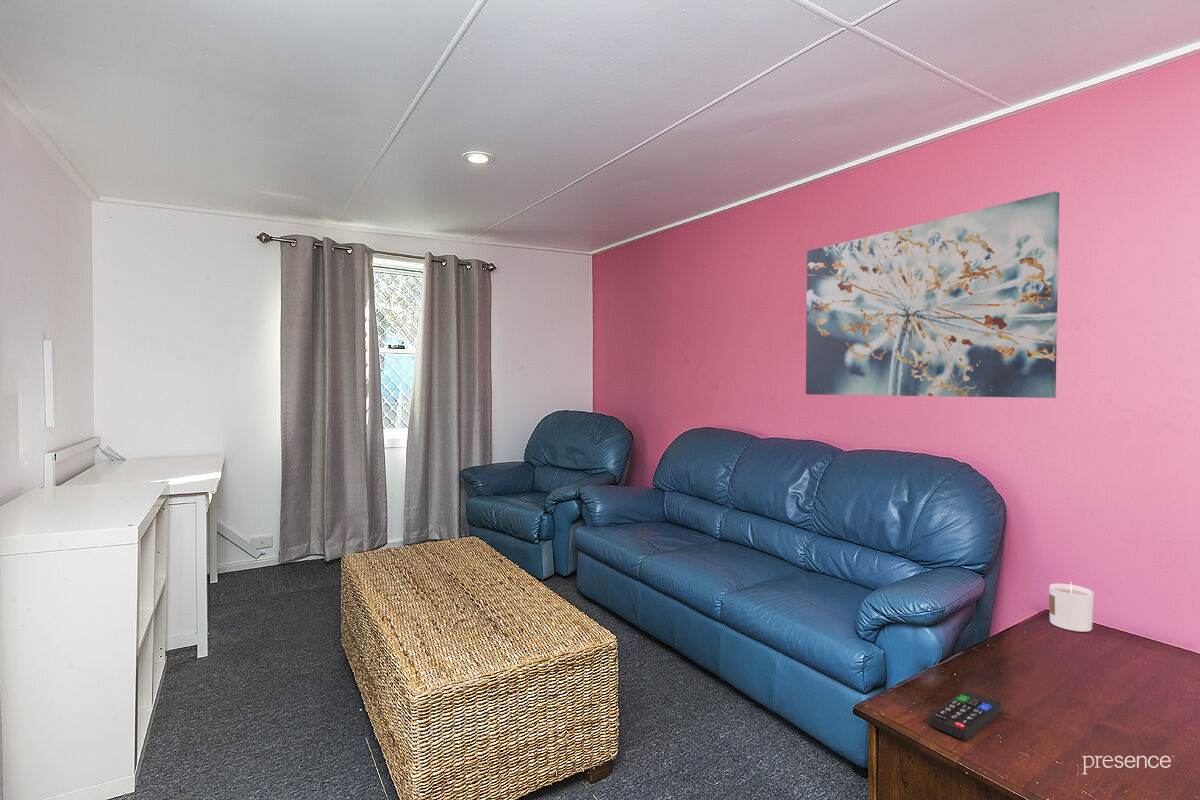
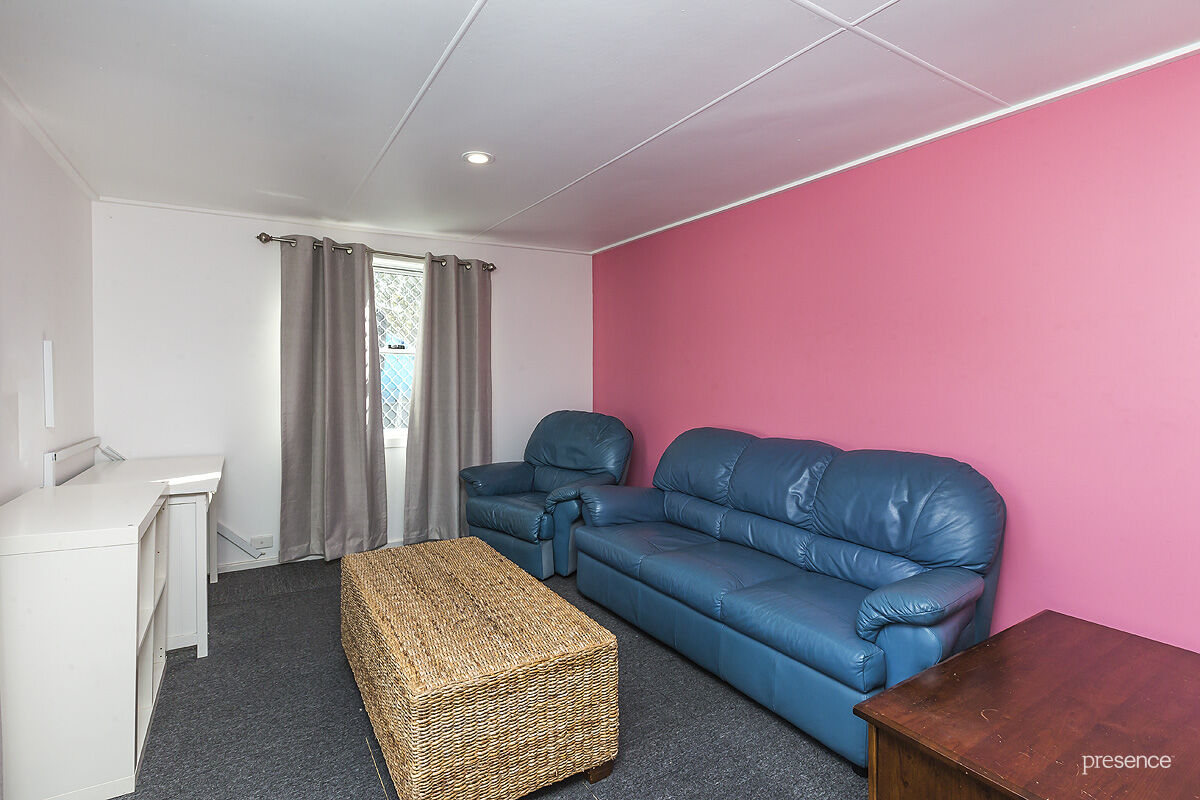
- candle [1048,581,1095,633]
- wall art [805,190,1060,399]
- remote control [928,689,1002,741]
